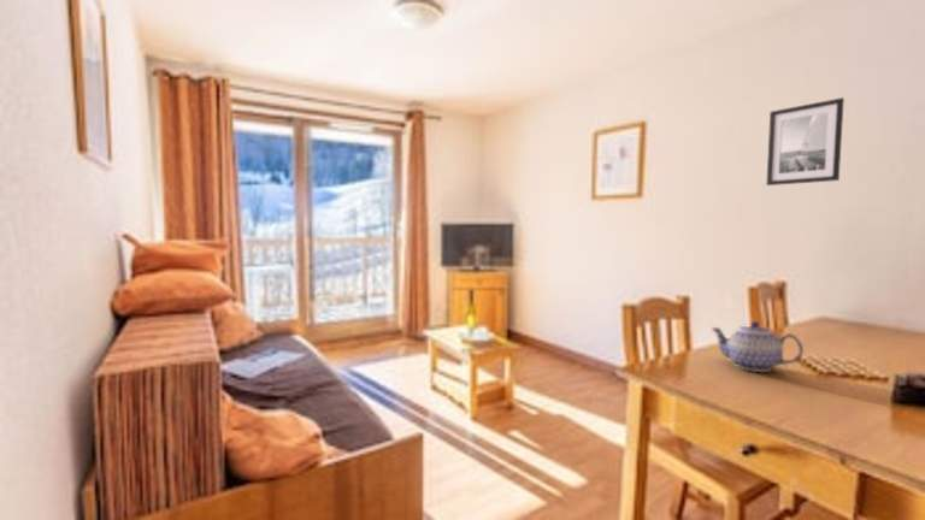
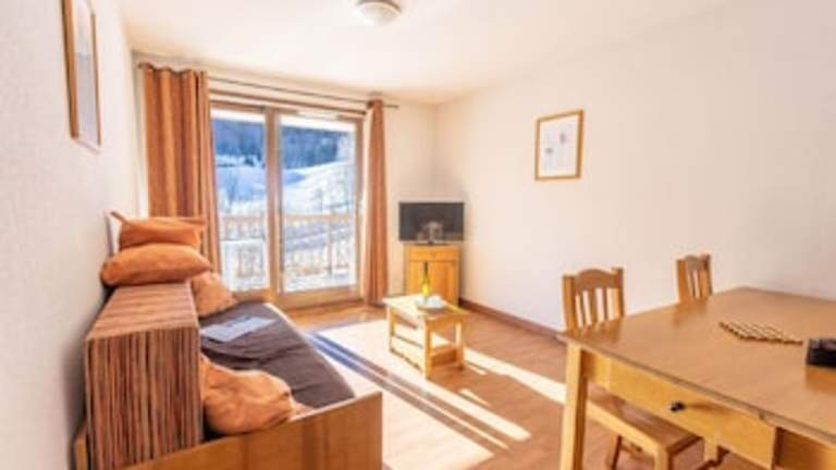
- teapot [711,320,805,373]
- wall art [765,96,846,187]
